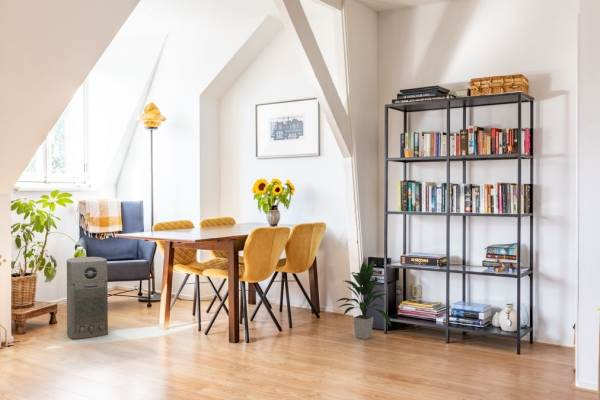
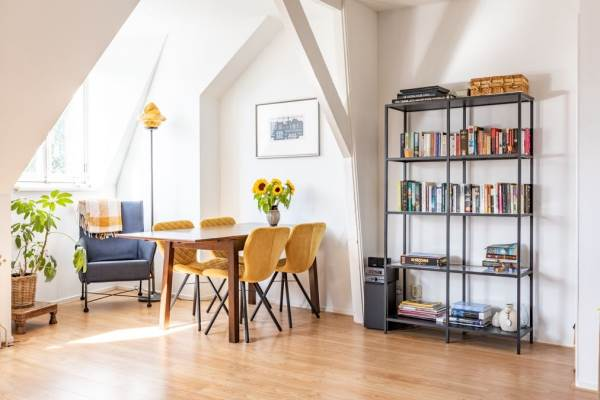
- air purifier [66,256,109,340]
- indoor plant [335,260,392,340]
